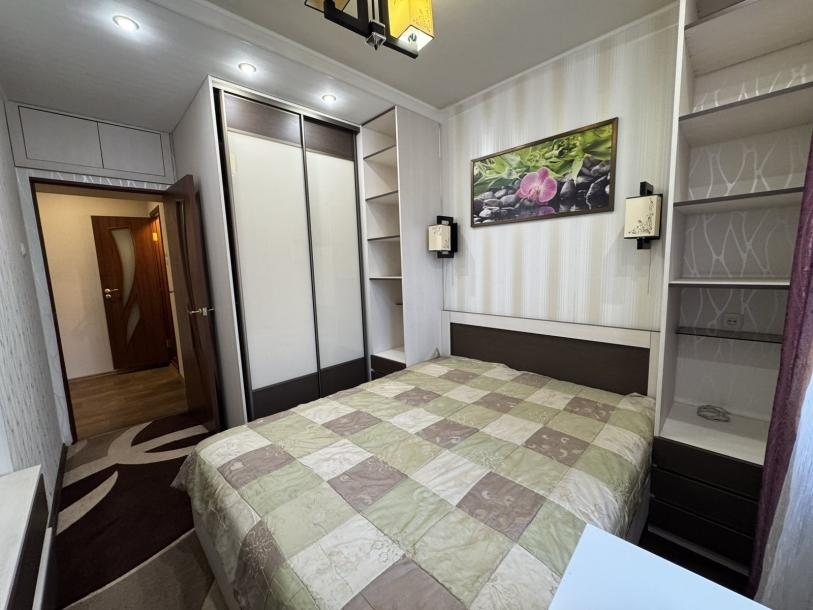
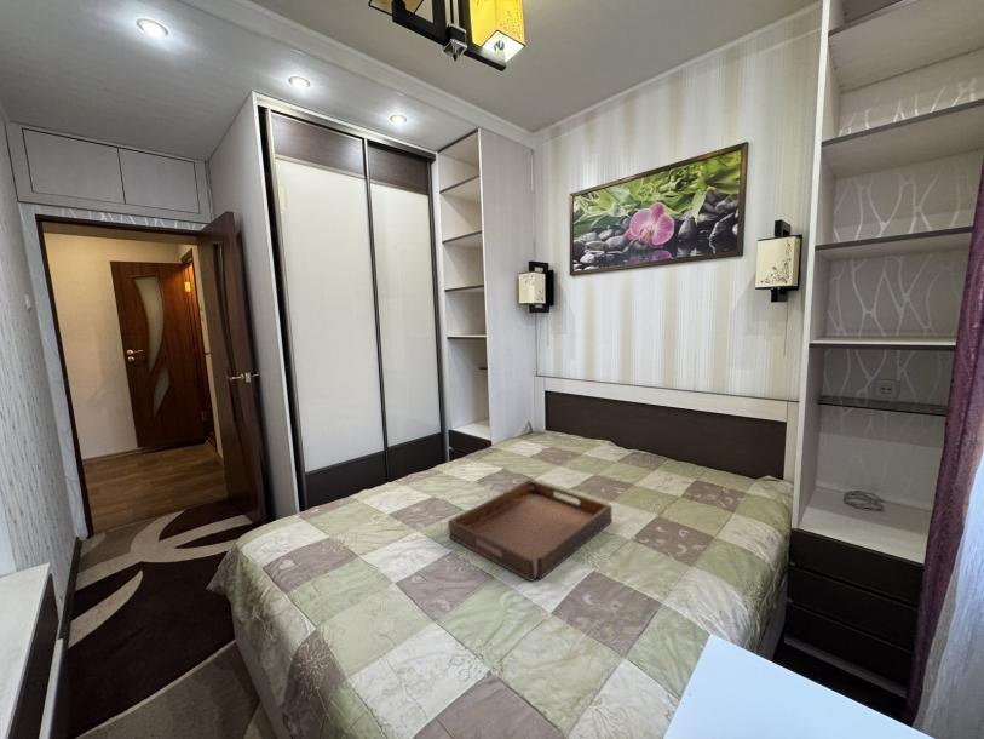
+ serving tray [447,479,614,583]
